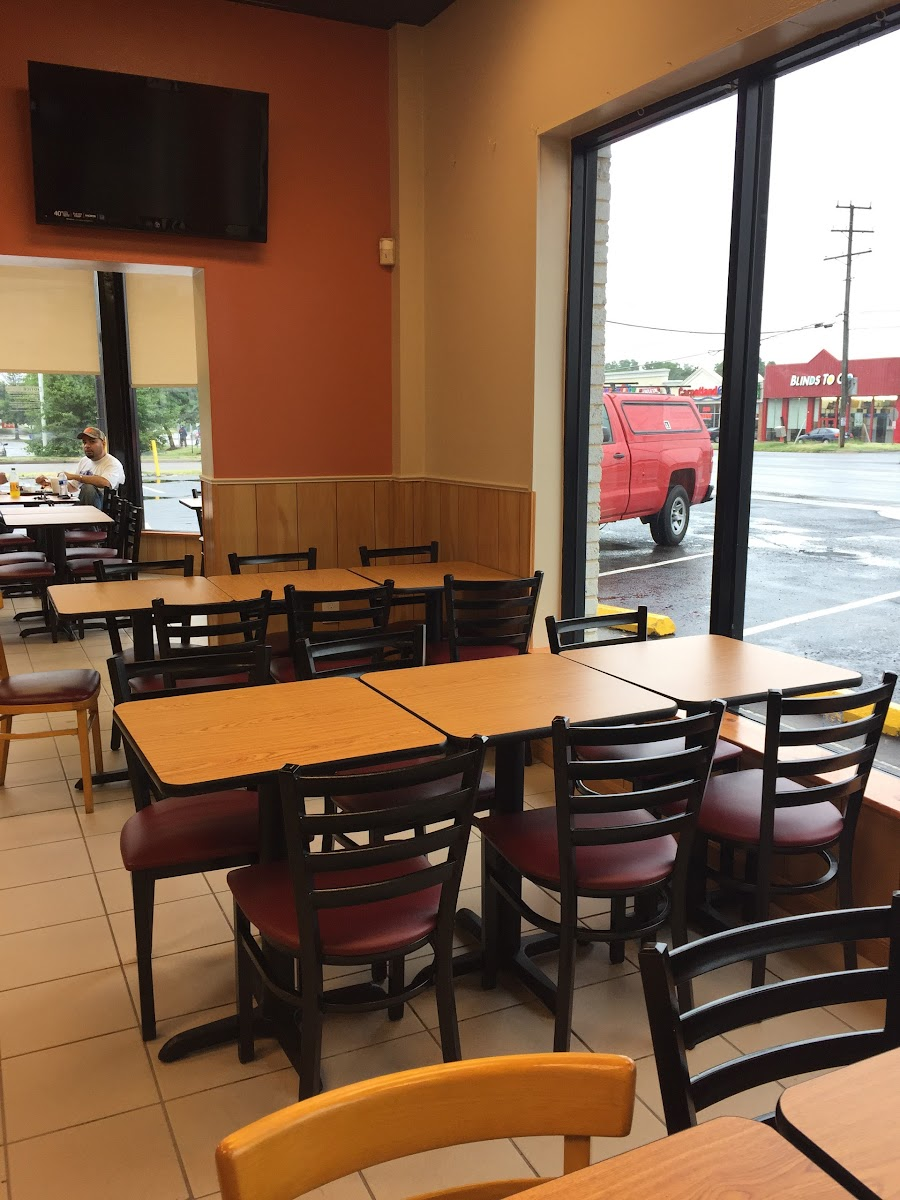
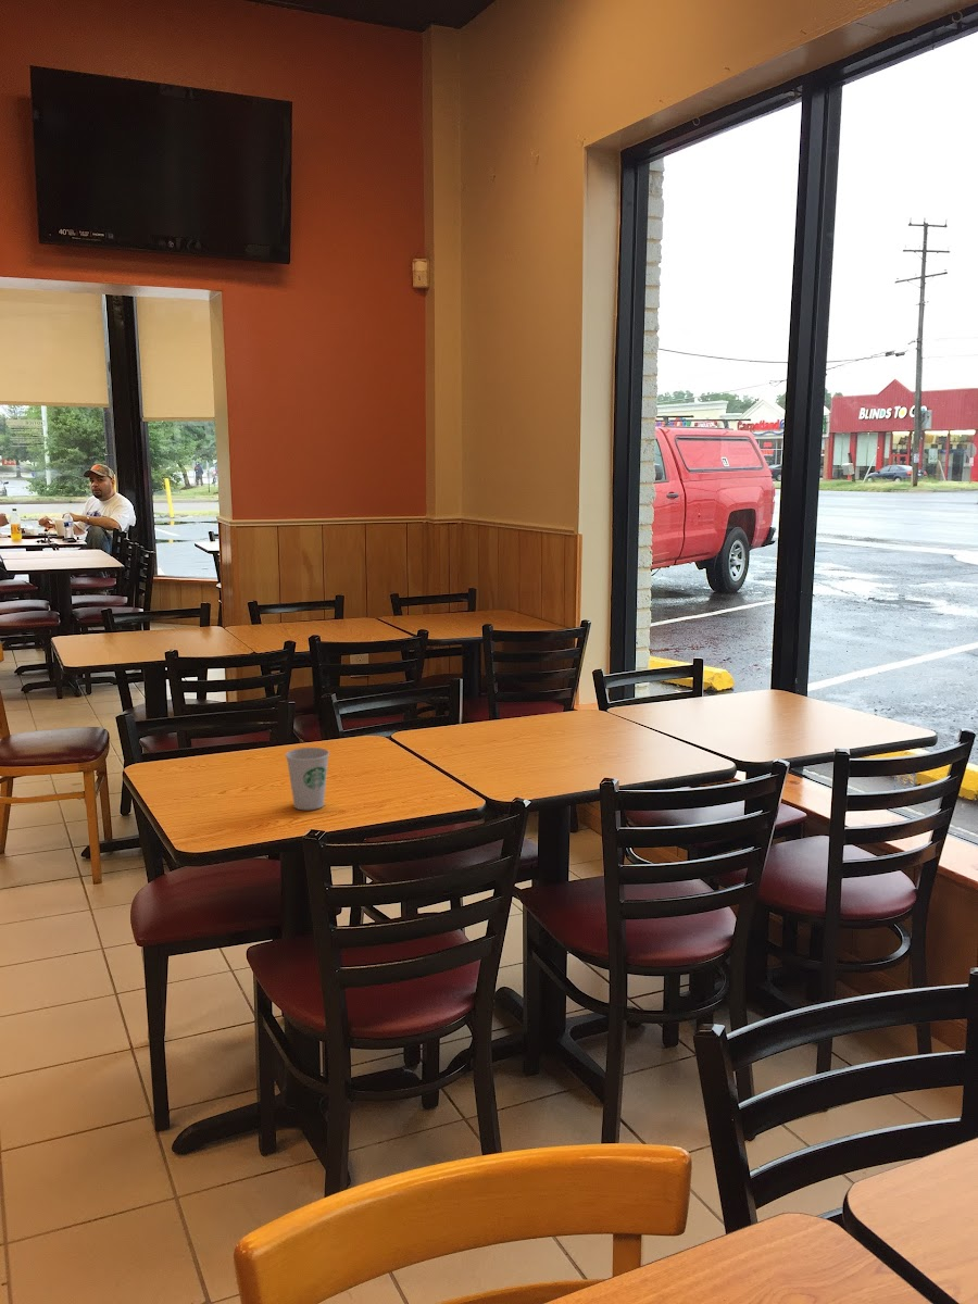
+ paper cup [285,747,330,811]
